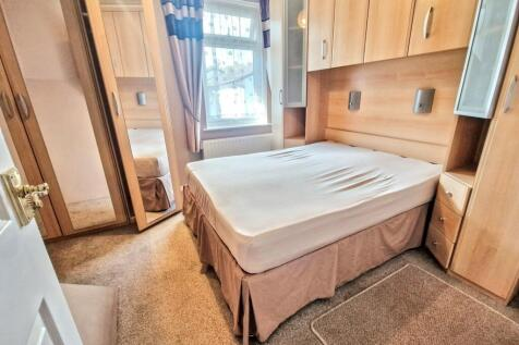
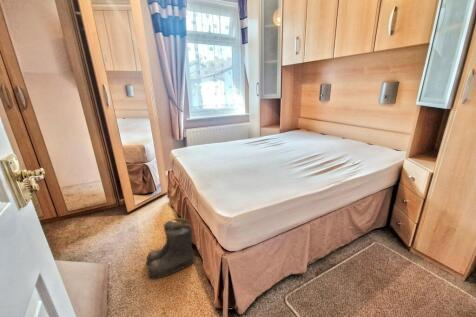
+ boots [144,217,195,281]
